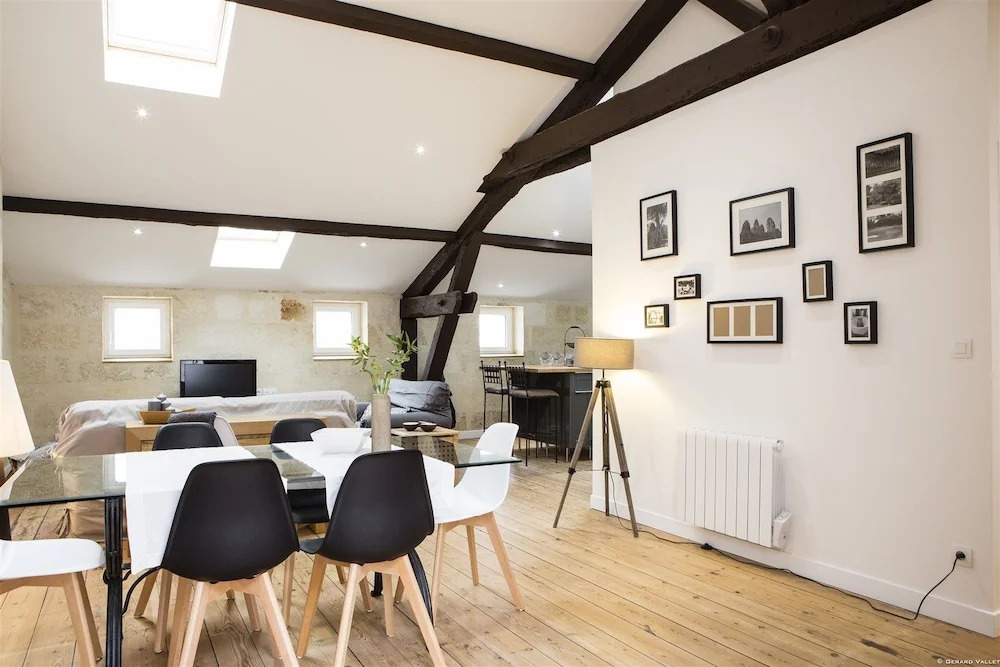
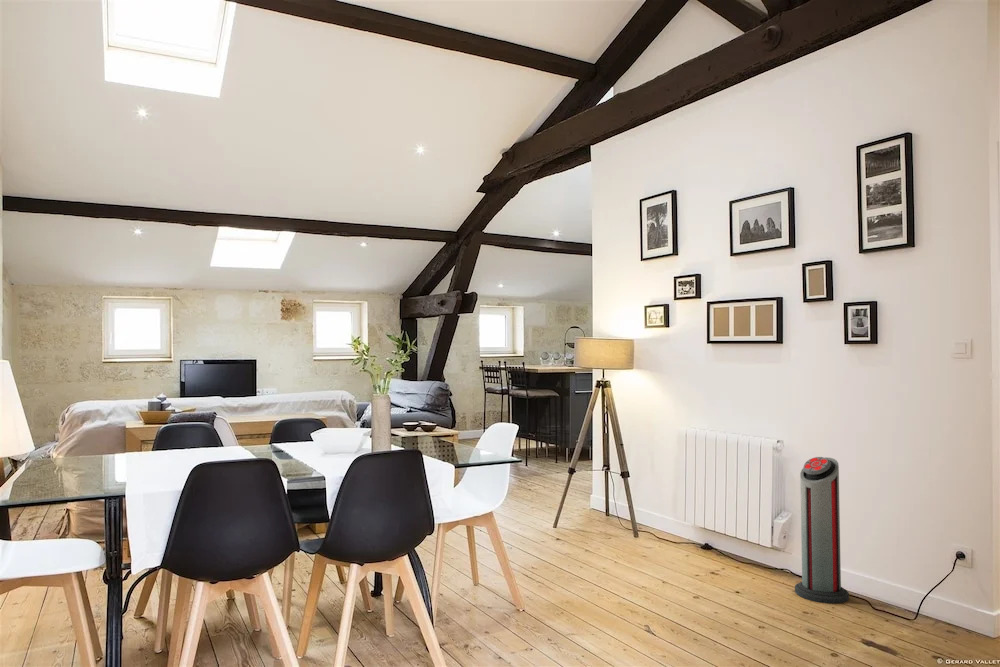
+ air purifier [794,456,850,604]
